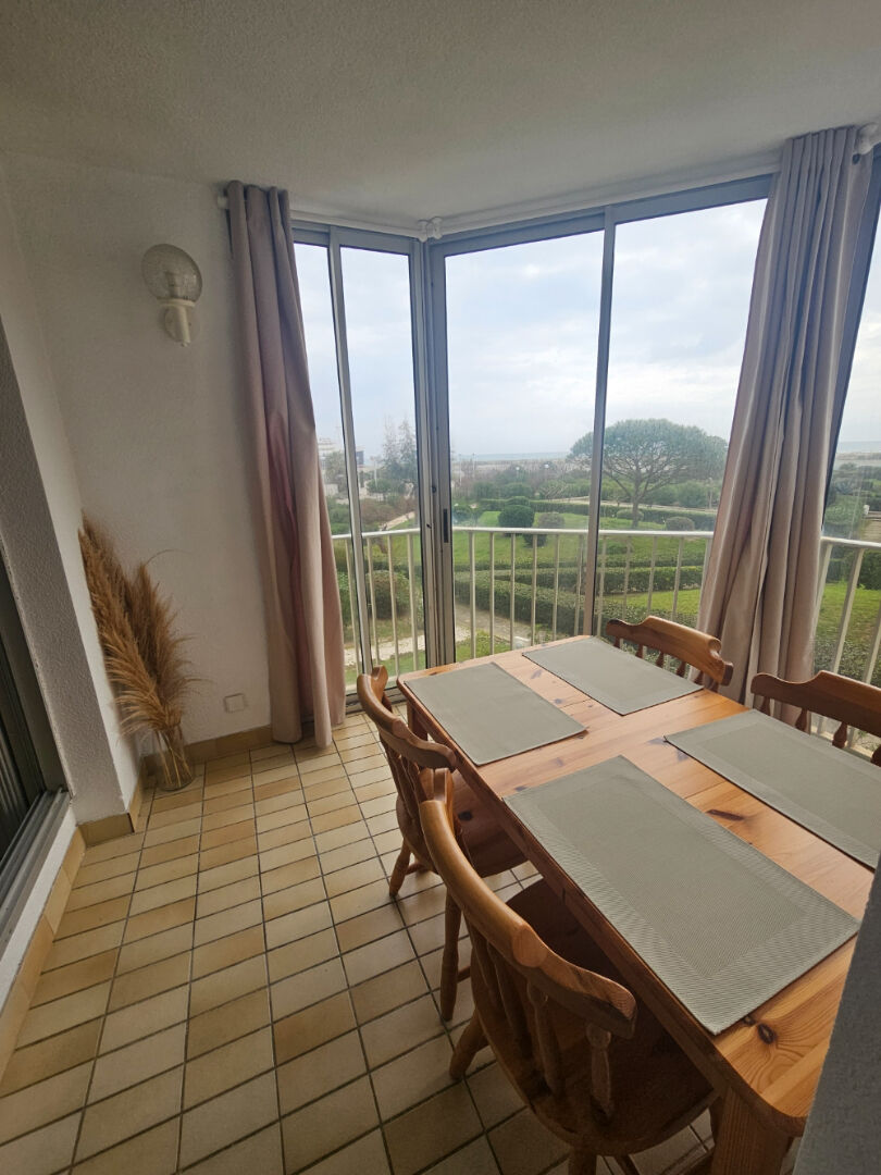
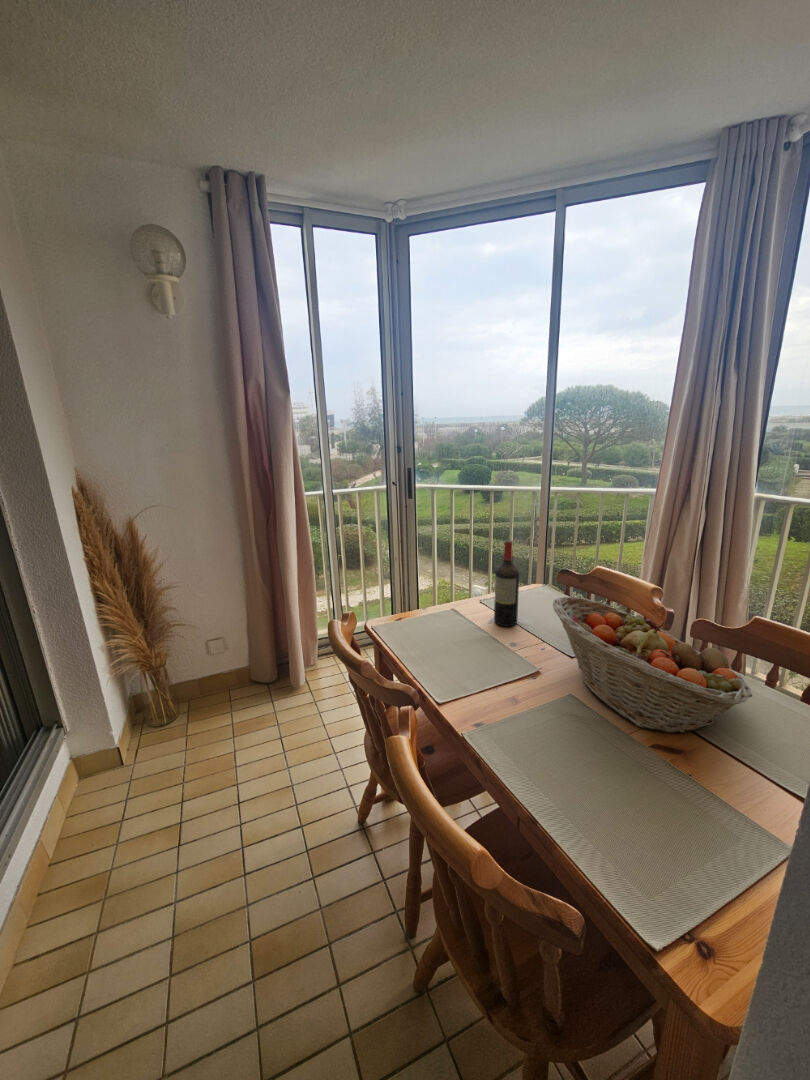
+ wine bottle [493,539,520,627]
+ fruit basket [552,596,753,734]
